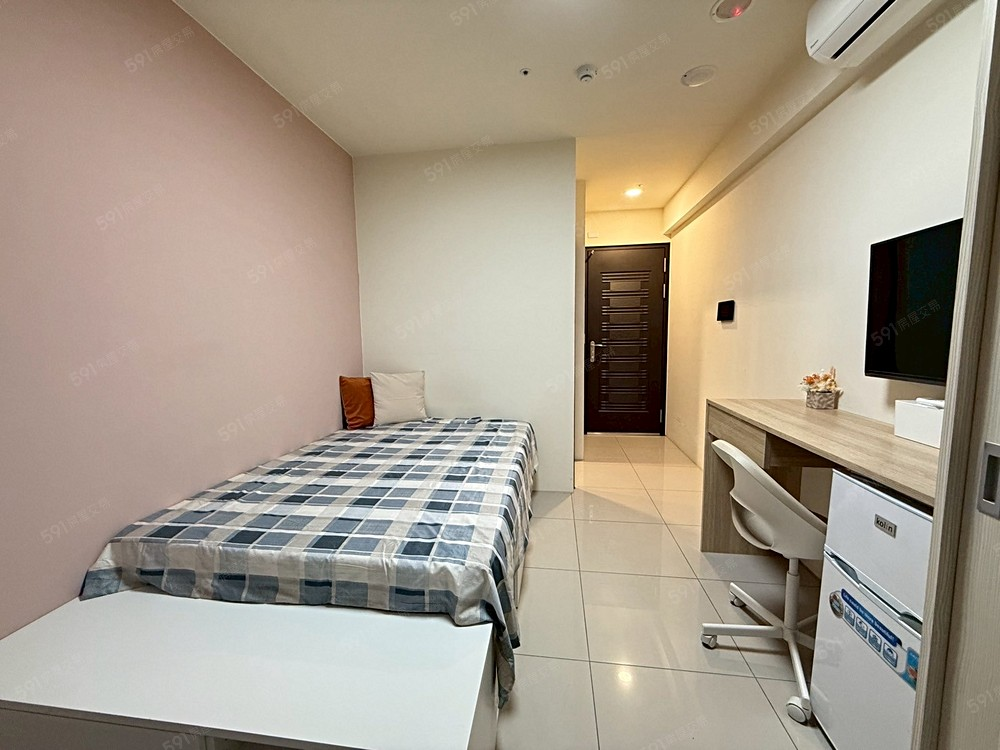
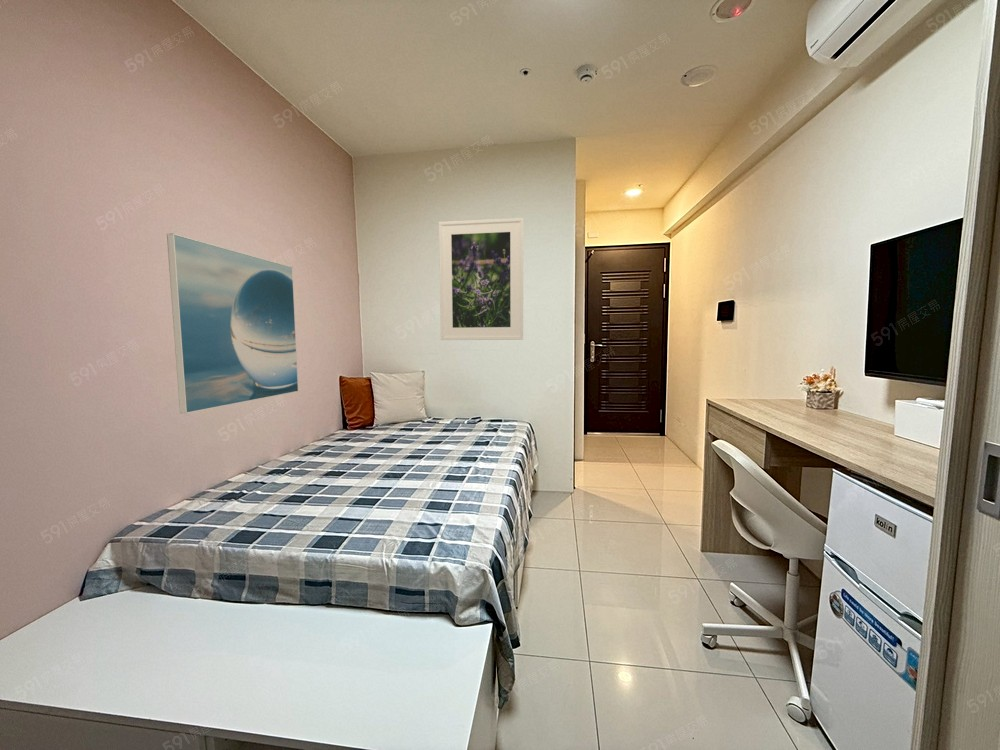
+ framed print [438,217,524,341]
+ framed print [166,232,299,415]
